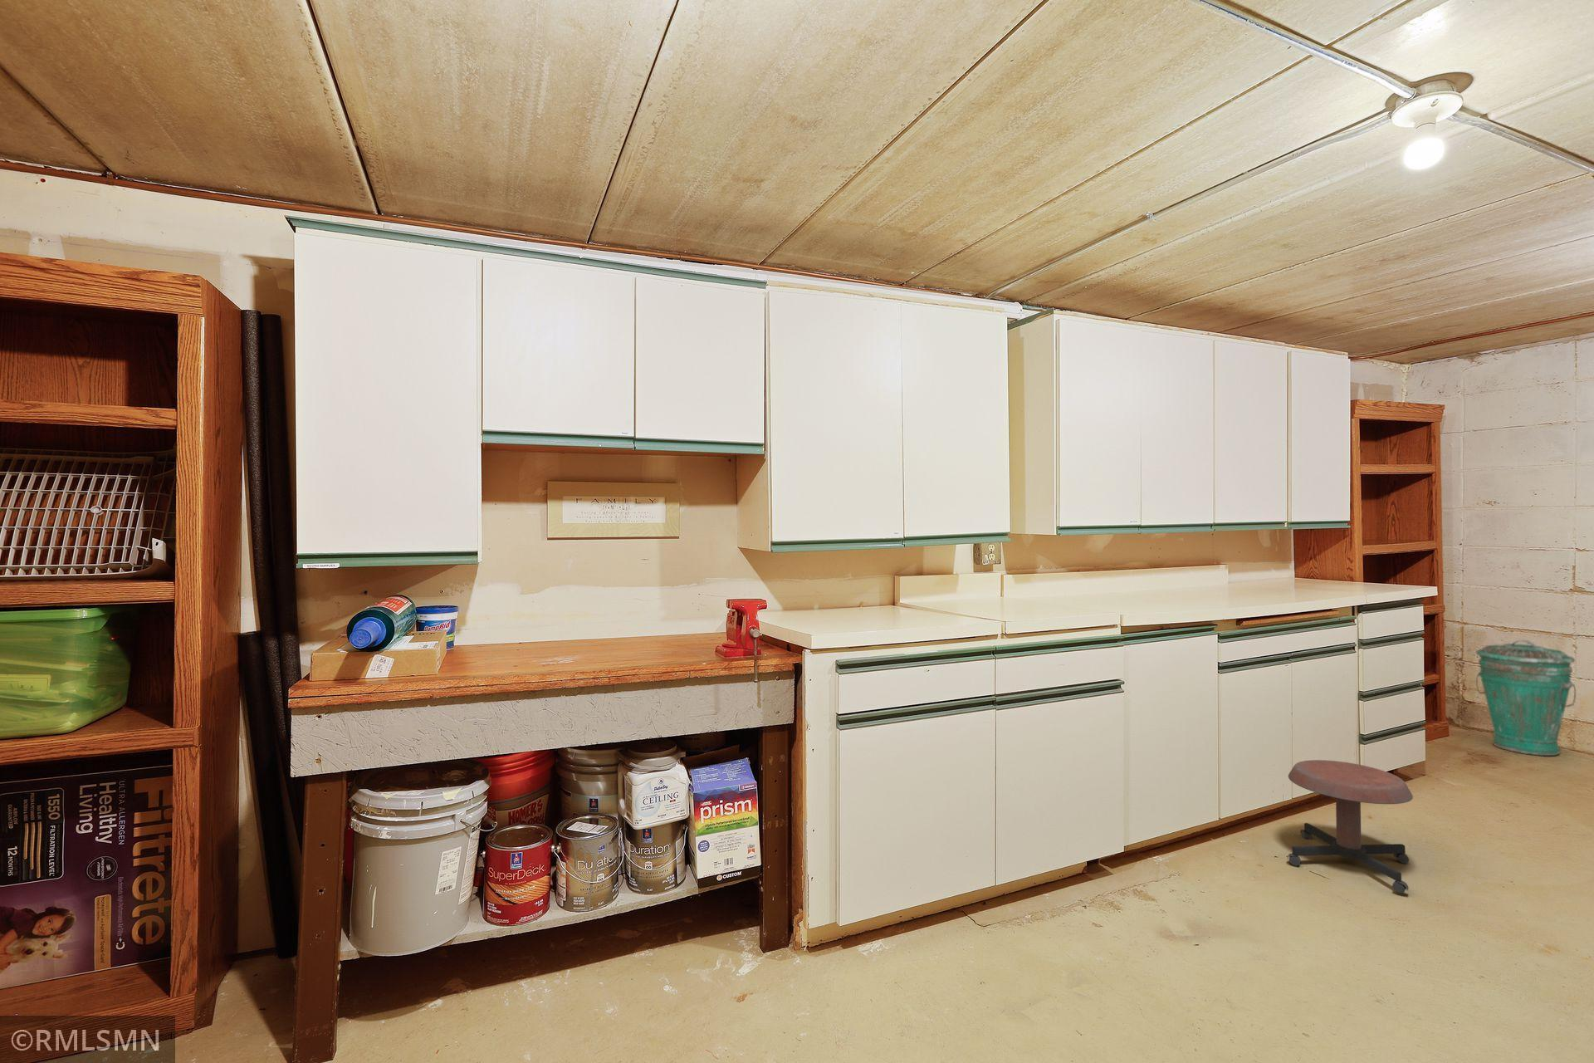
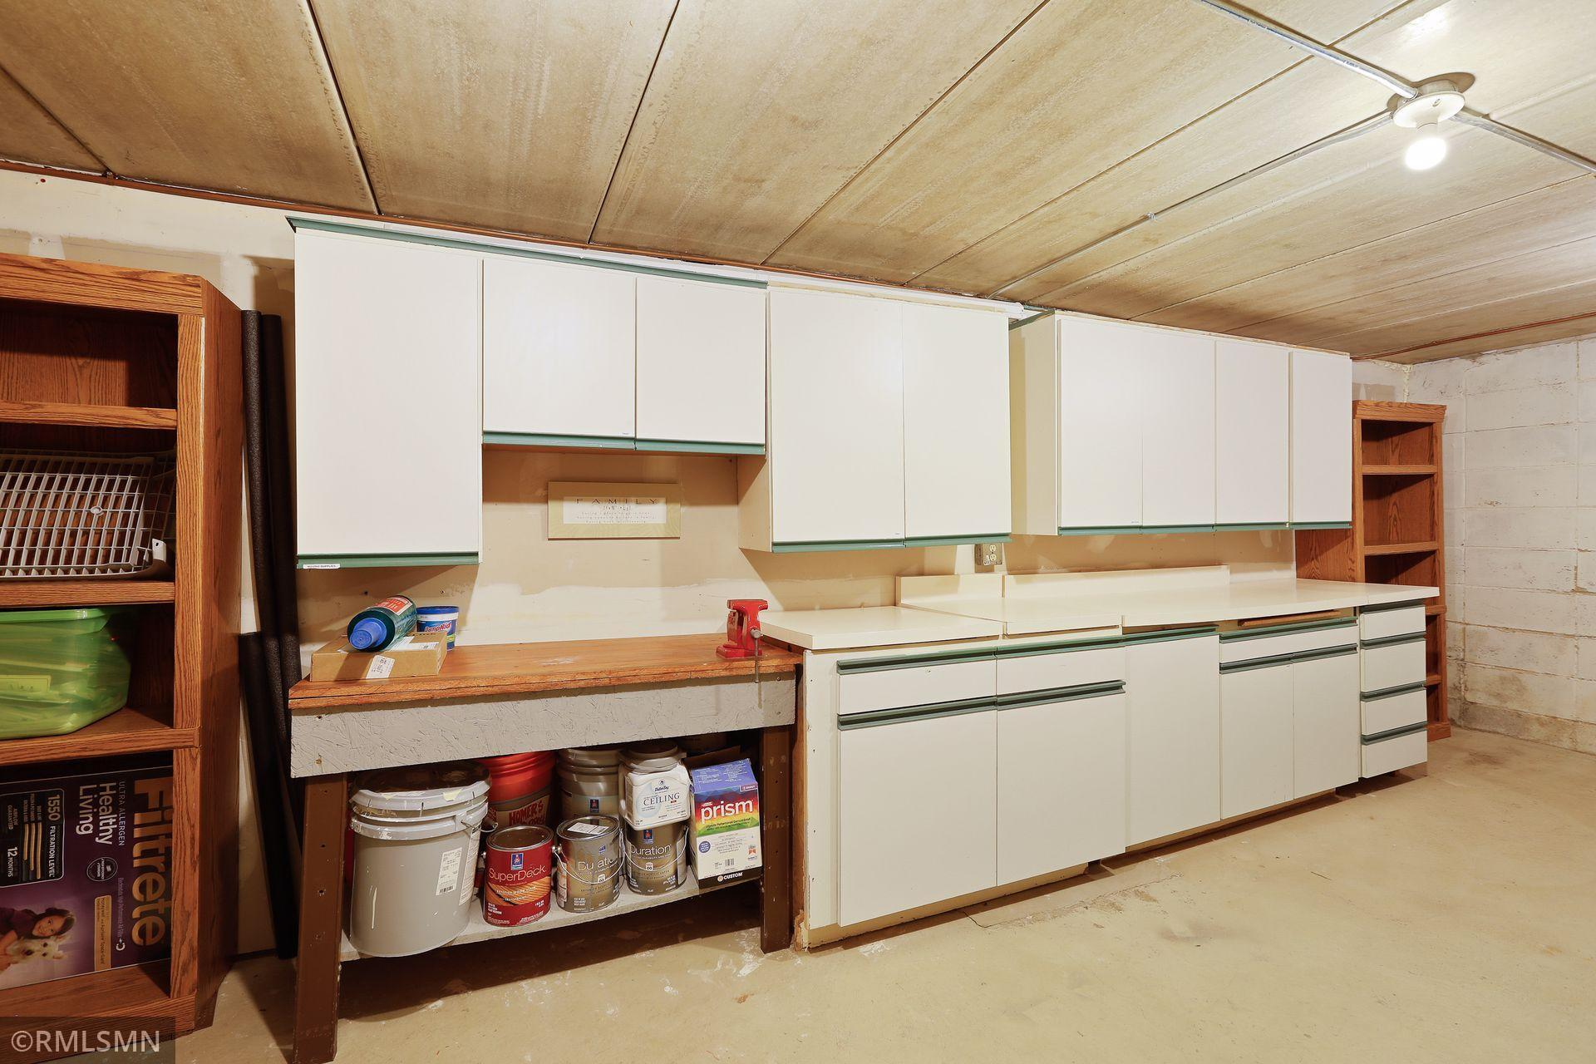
- stool [1287,759,1414,893]
- trash can [1475,639,1576,757]
